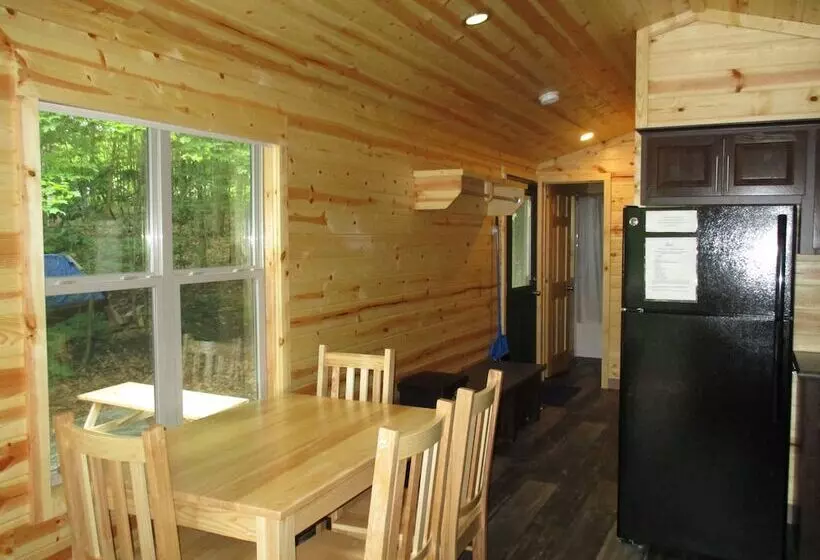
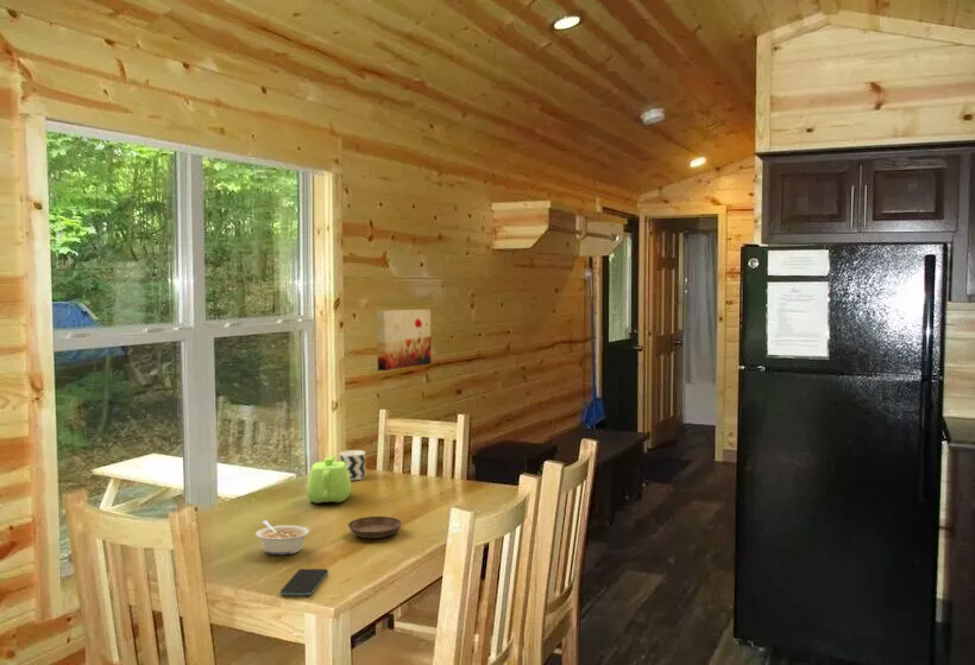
+ saucer [347,515,403,539]
+ teapot [306,454,352,505]
+ wall art [376,309,433,372]
+ cup [339,449,366,481]
+ smartphone [279,568,329,596]
+ legume [254,520,310,556]
